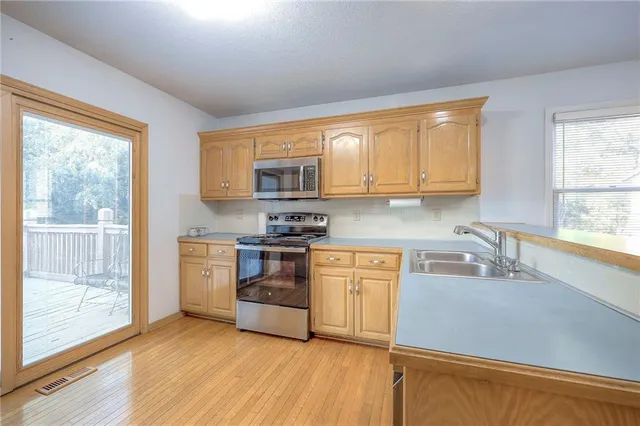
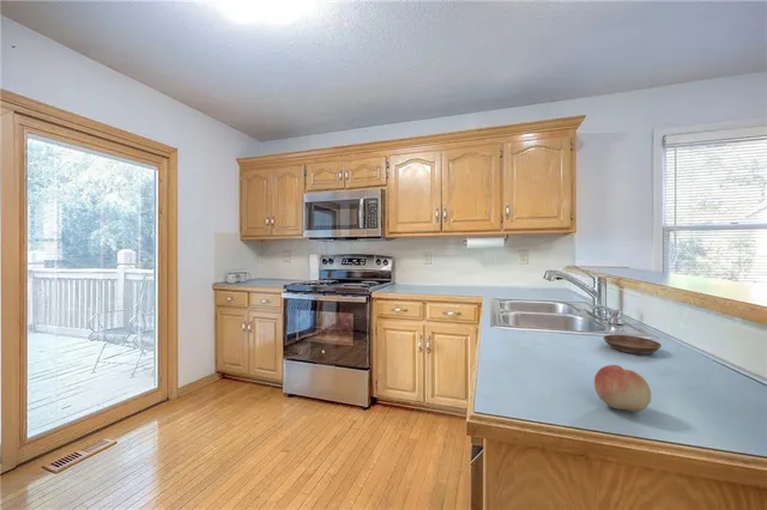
+ saucer [602,334,663,356]
+ fruit [593,364,652,413]
